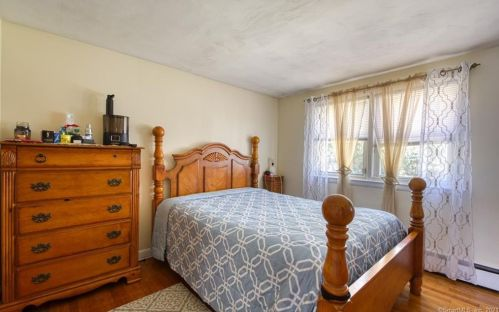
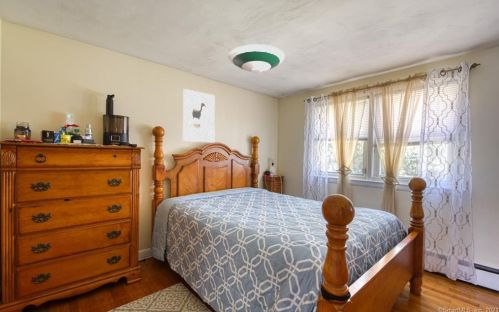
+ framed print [182,88,216,143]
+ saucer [227,43,286,74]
